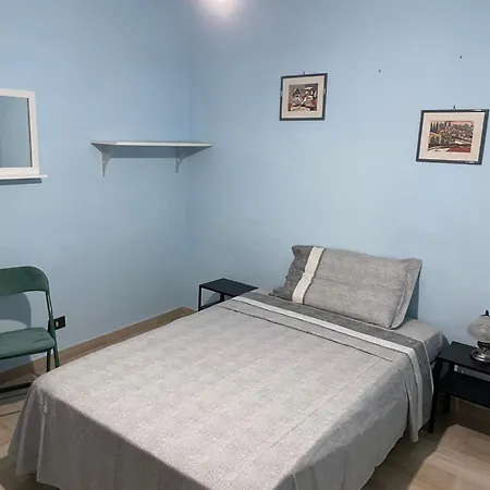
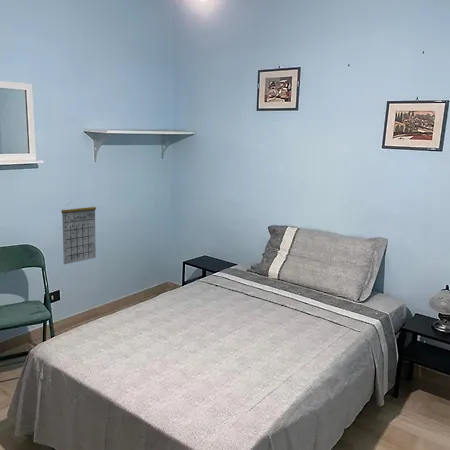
+ calendar [60,201,97,265]
